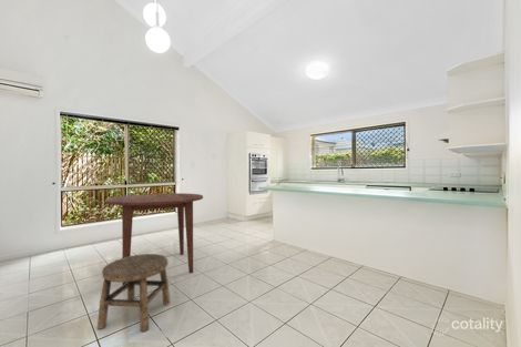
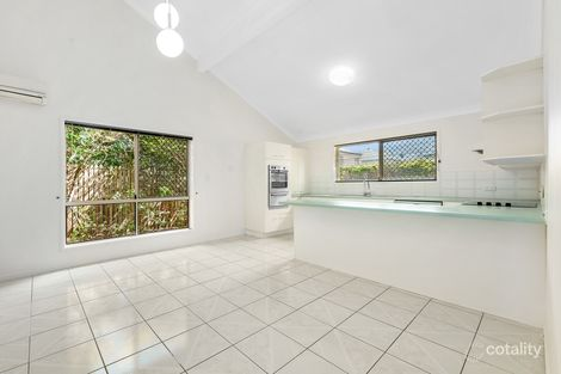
- dining table [104,192,204,286]
- stool [96,253,172,333]
